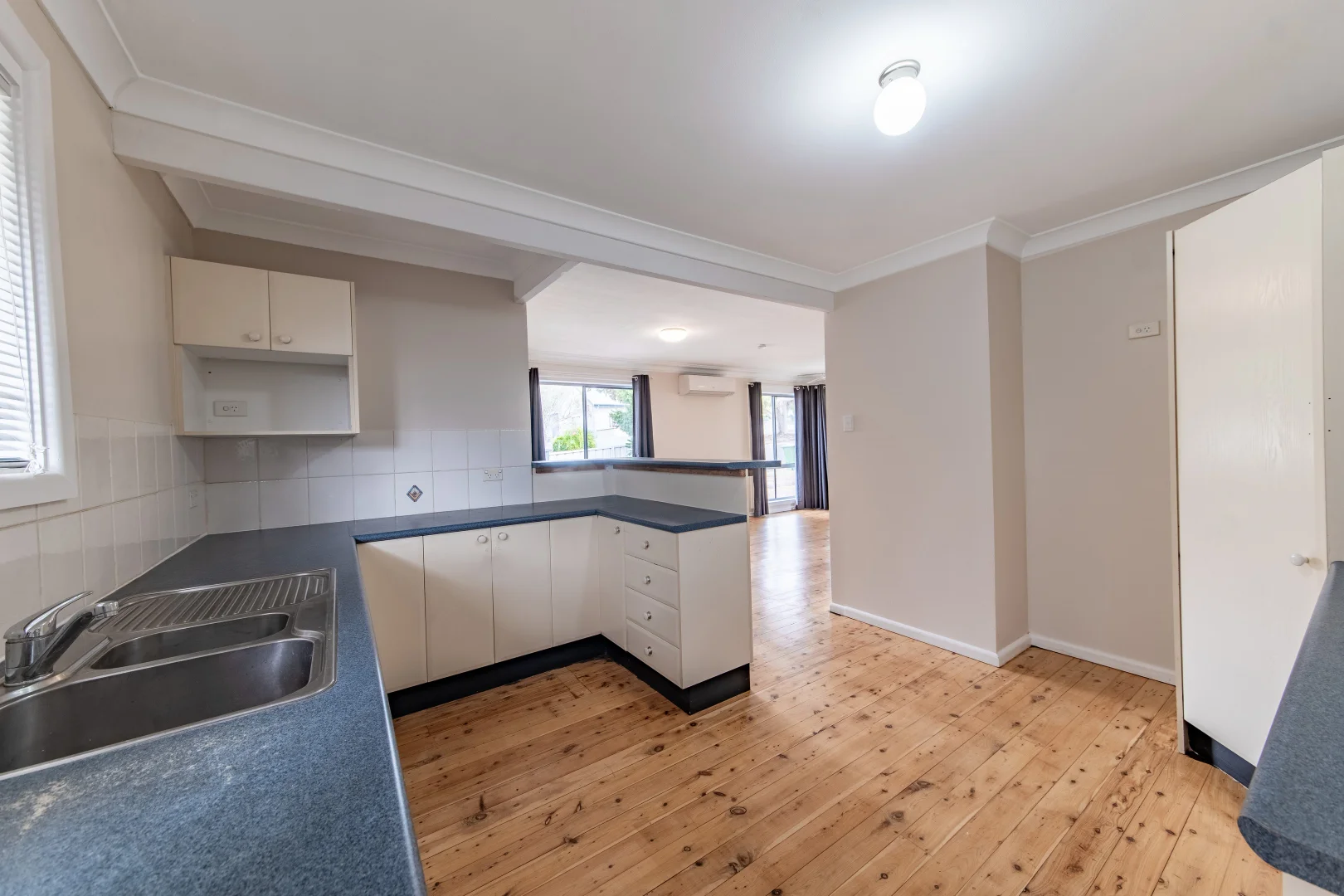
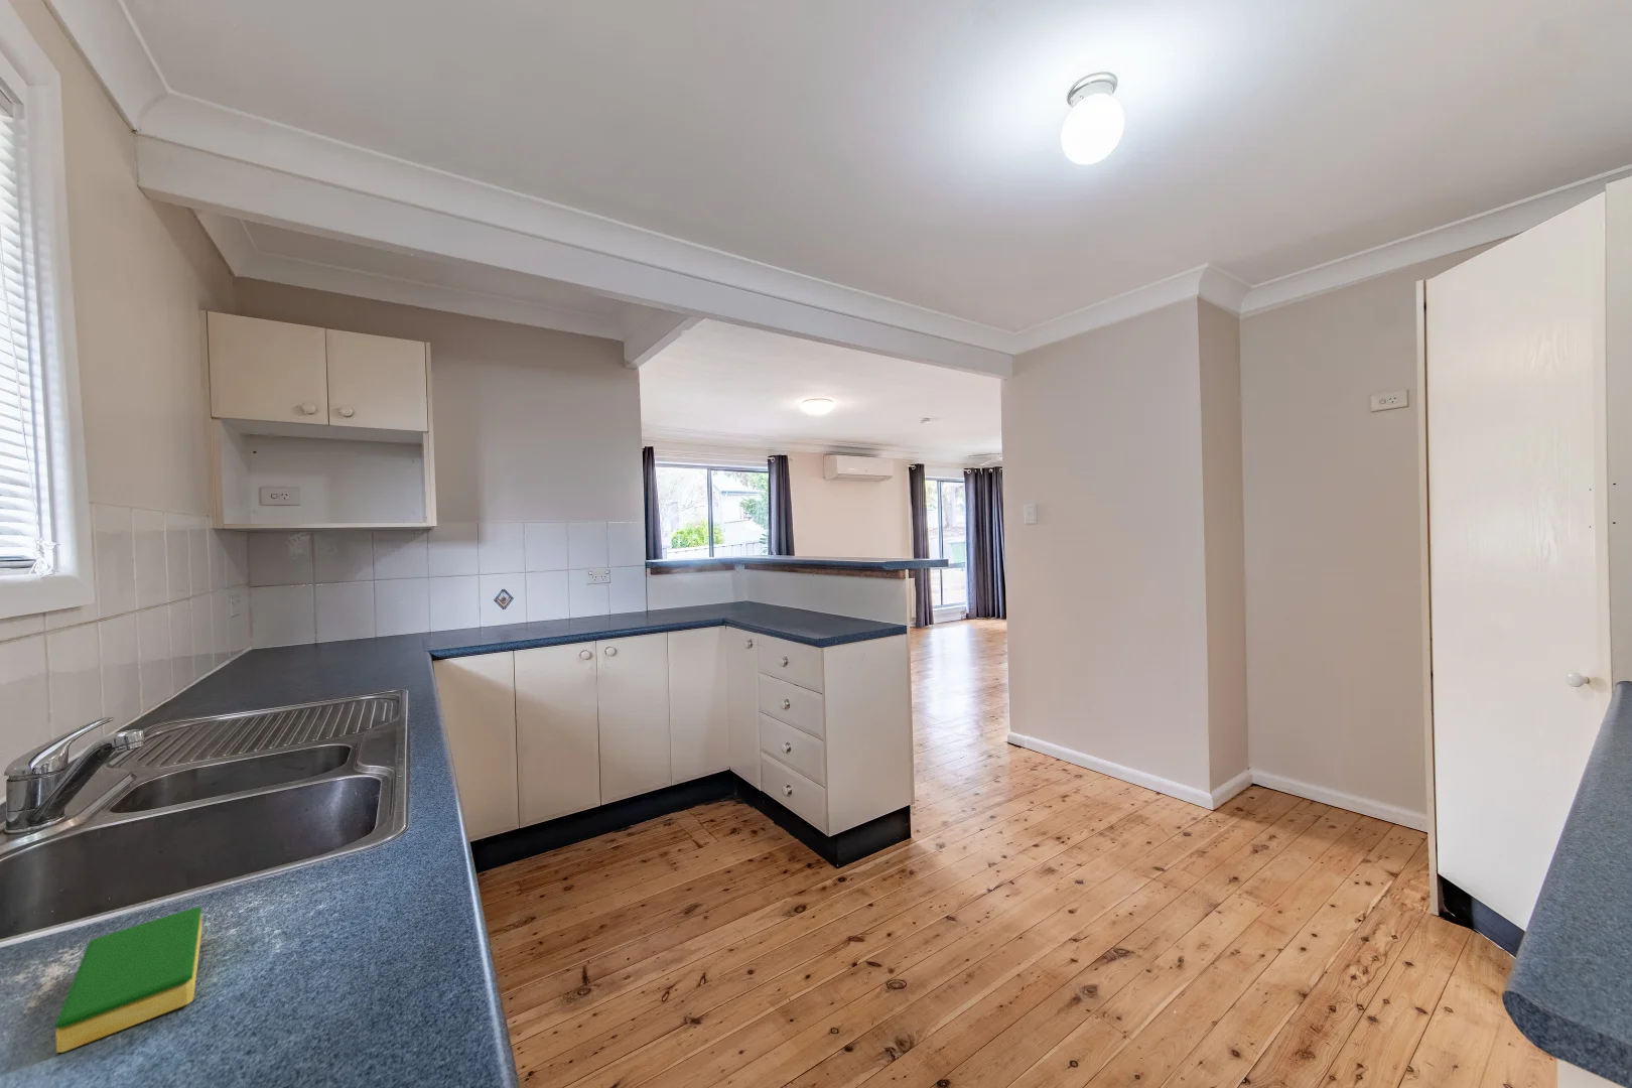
+ dish sponge [55,906,204,1054]
